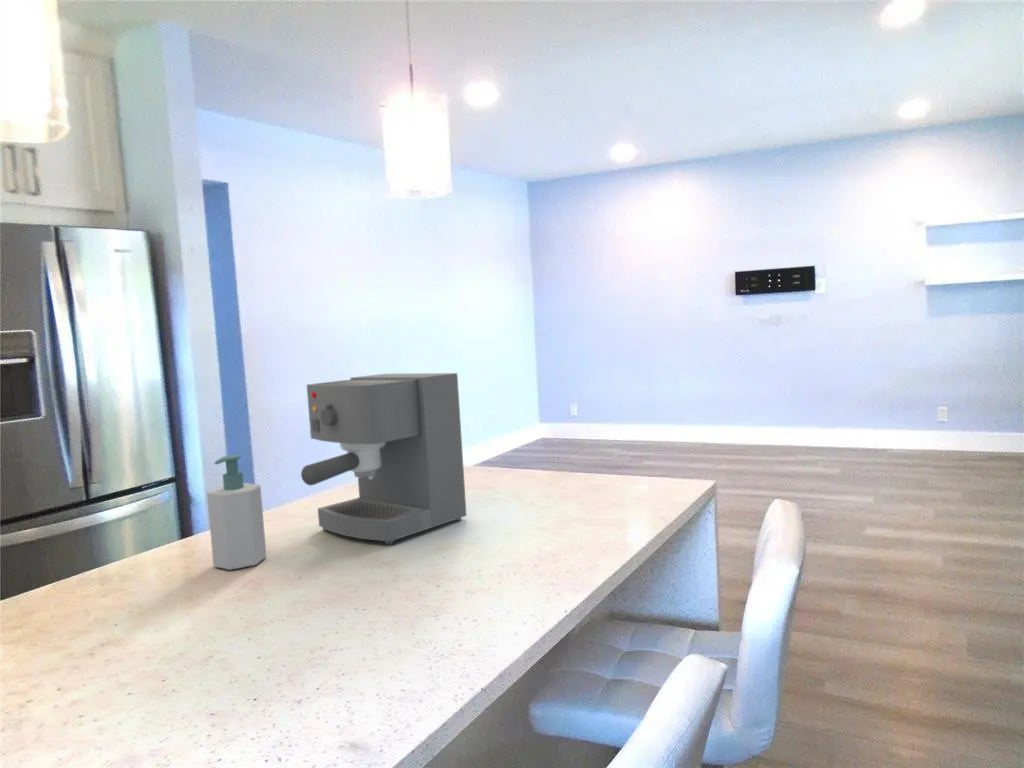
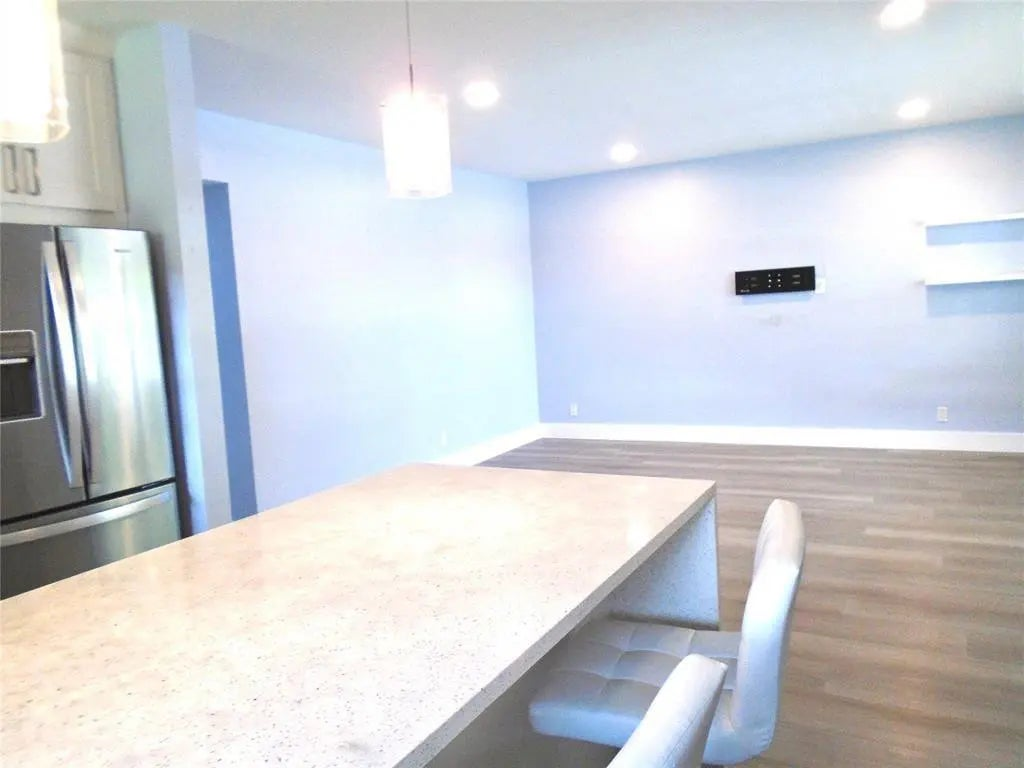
- soap bottle [206,454,267,571]
- coffee maker [300,372,468,545]
